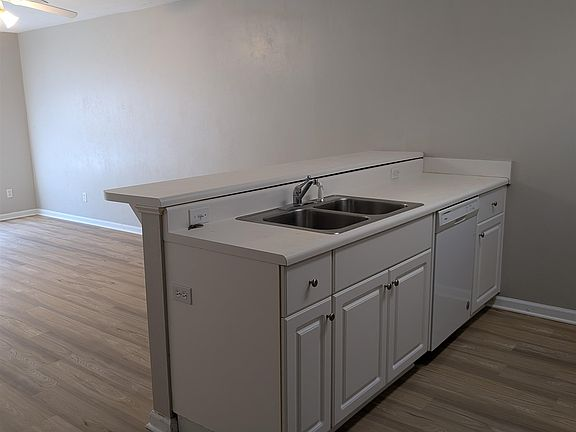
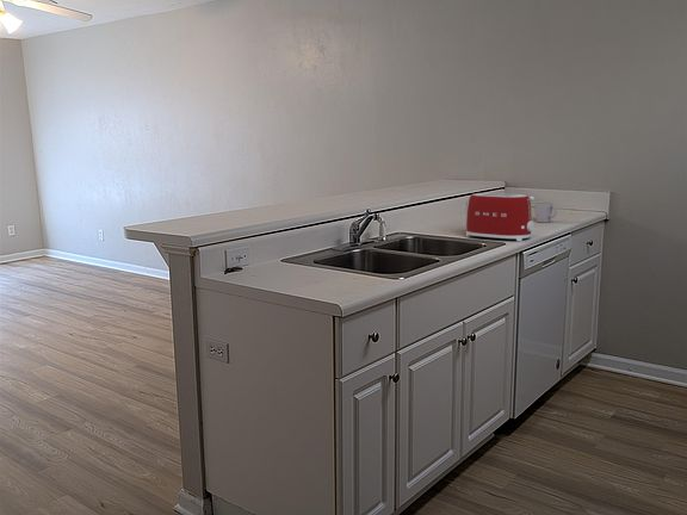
+ toaster [465,192,536,242]
+ mug [533,201,558,224]
